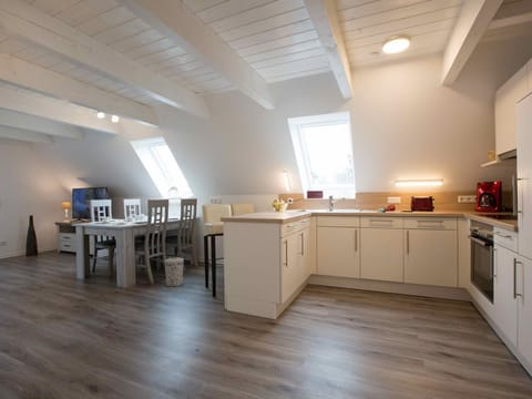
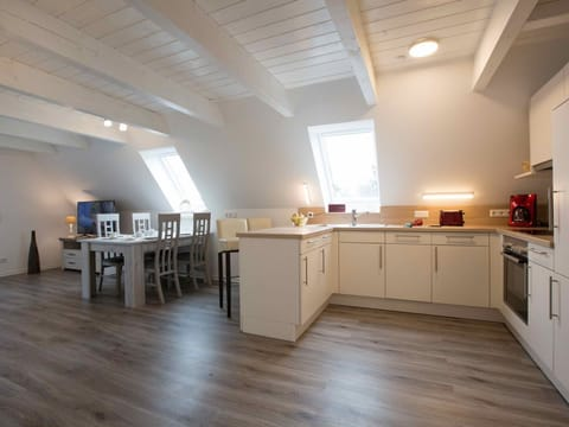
- trash can [164,256,185,288]
